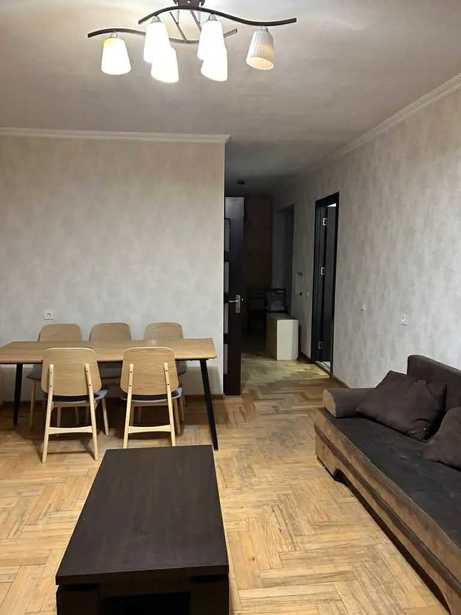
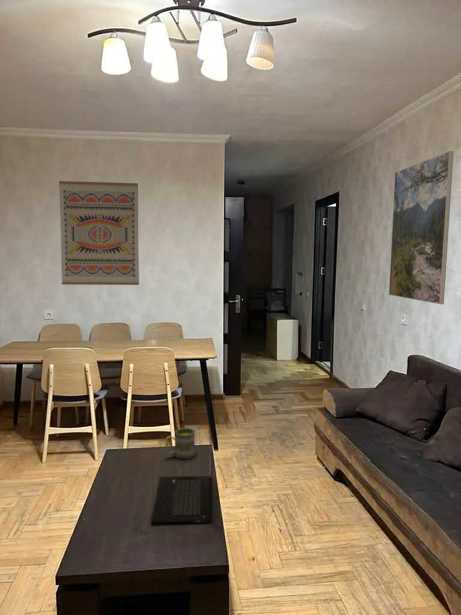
+ laptop [150,430,213,524]
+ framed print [388,150,454,305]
+ wall art [58,180,140,286]
+ mug [165,427,196,460]
